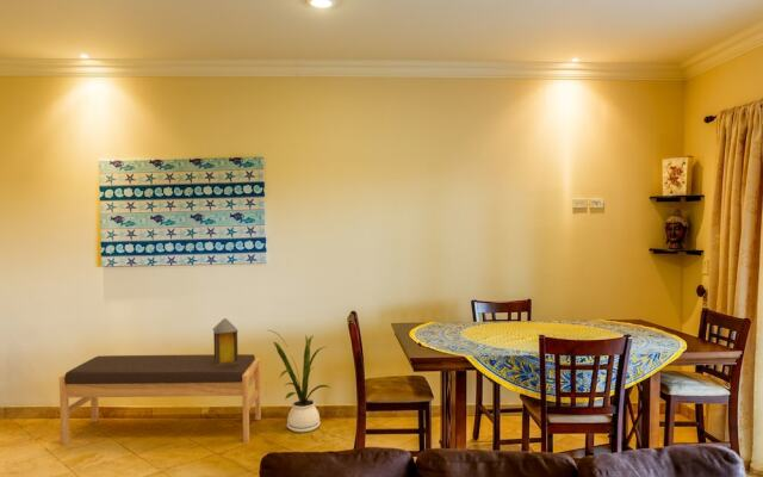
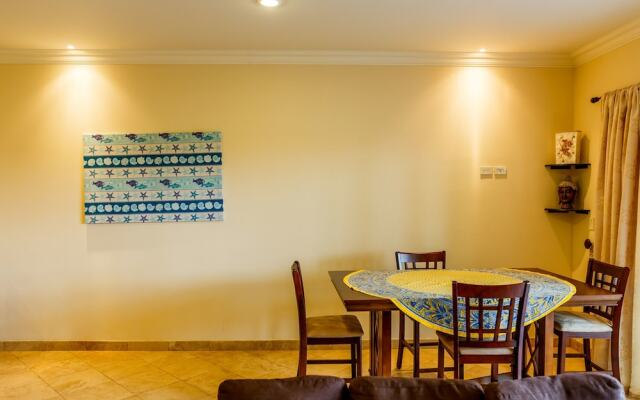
- bench [58,353,262,446]
- lantern [212,317,240,367]
- house plant [268,329,330,434]
